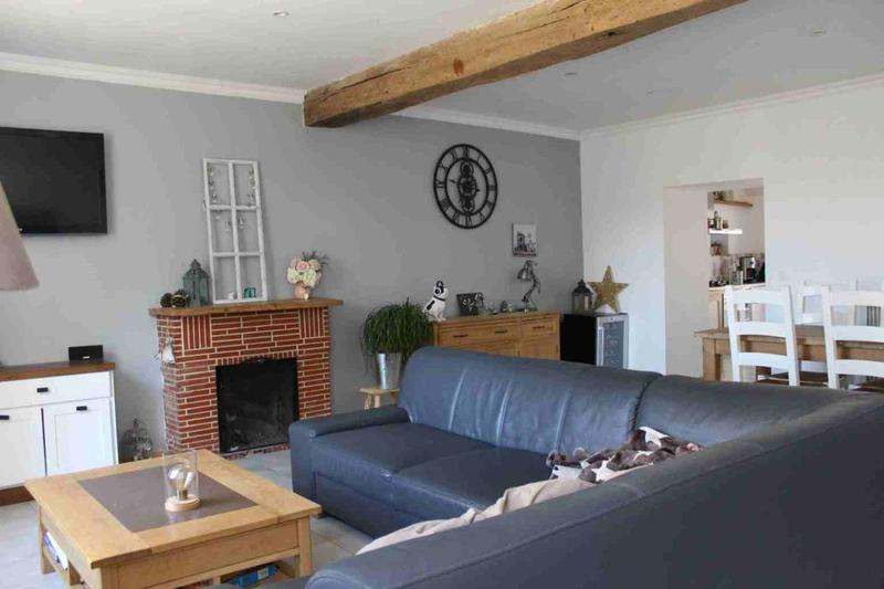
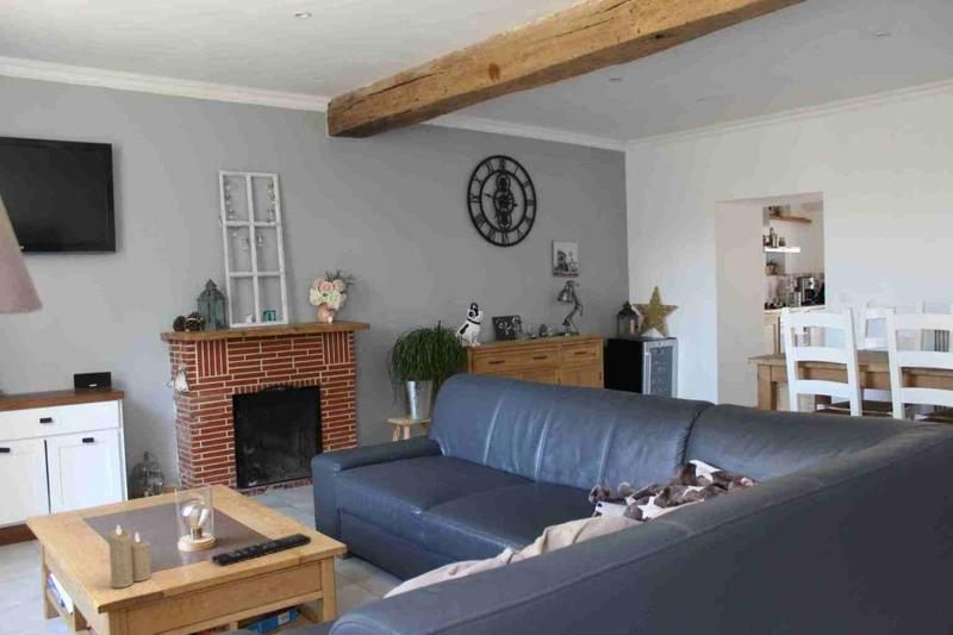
+ candle [107,523,152,589]
+ remote control [211,531,312,567]
